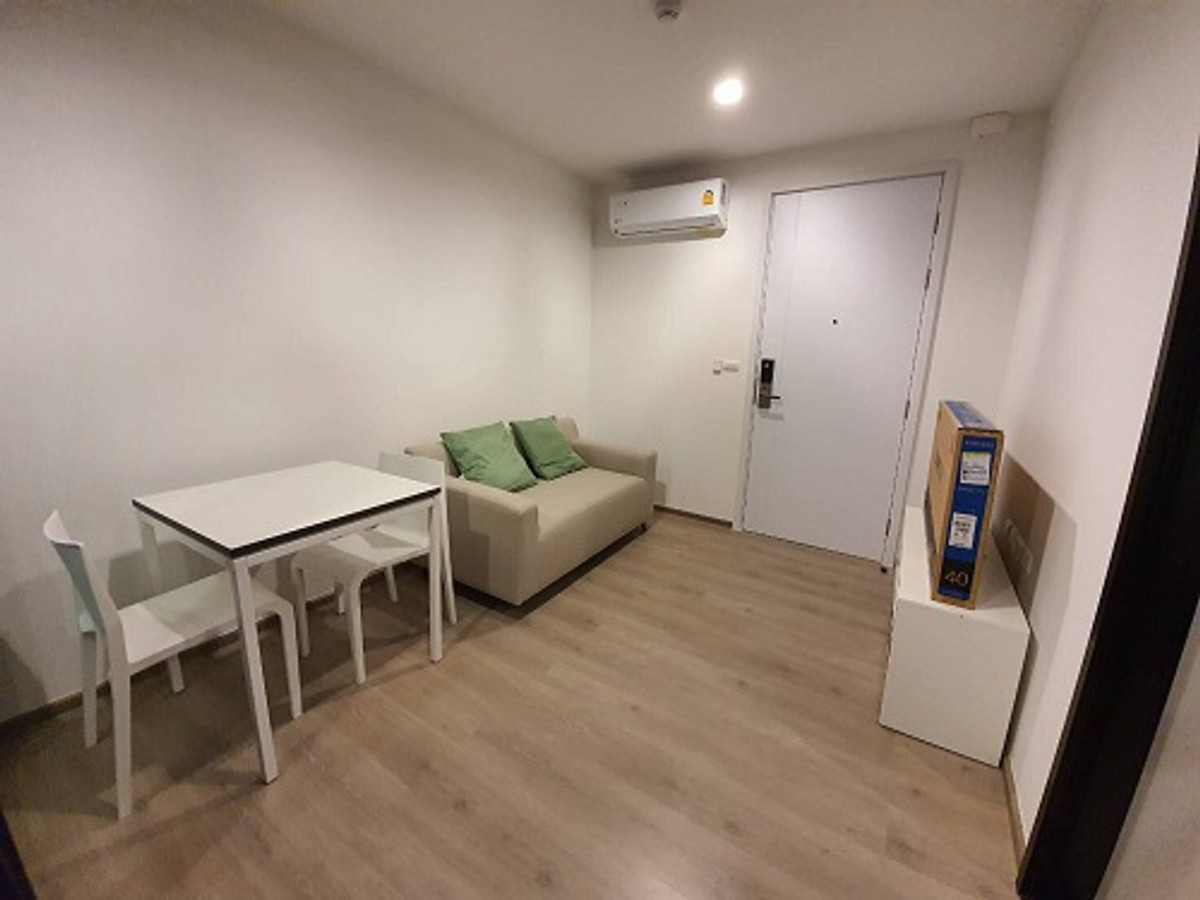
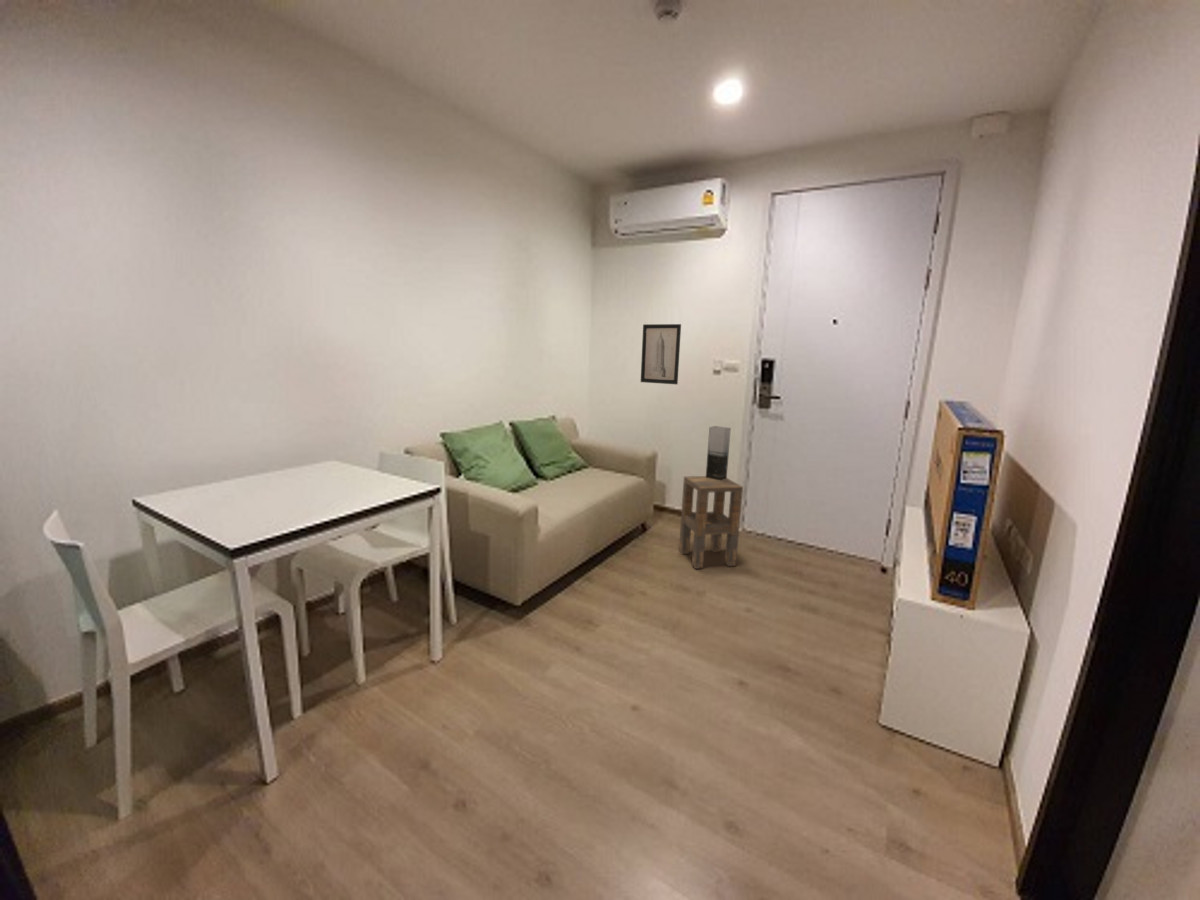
+ vase [705,425,732,481]
+ wall art [640,323,682,385]
+ side table [678,475,744,570]
